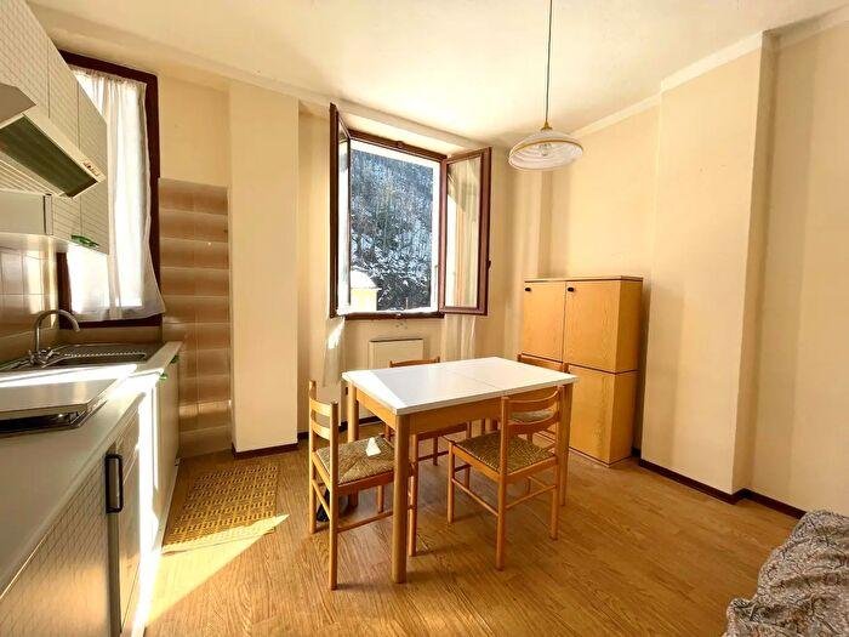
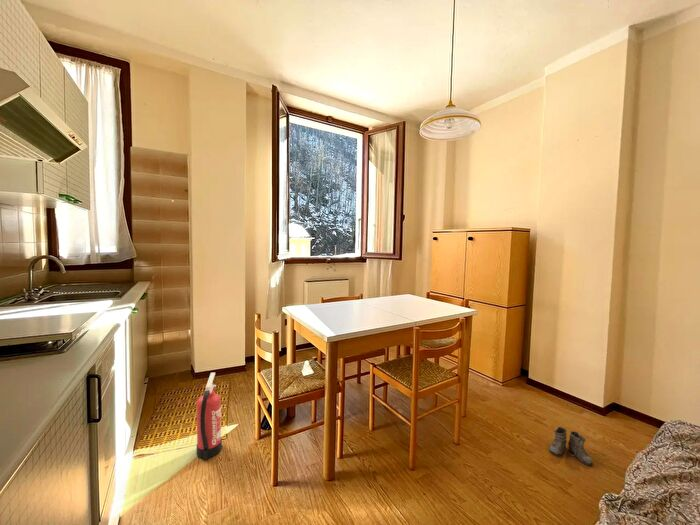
+ boots [547,426,594,466]
+ fire extinguisher [195,372,223,461]
